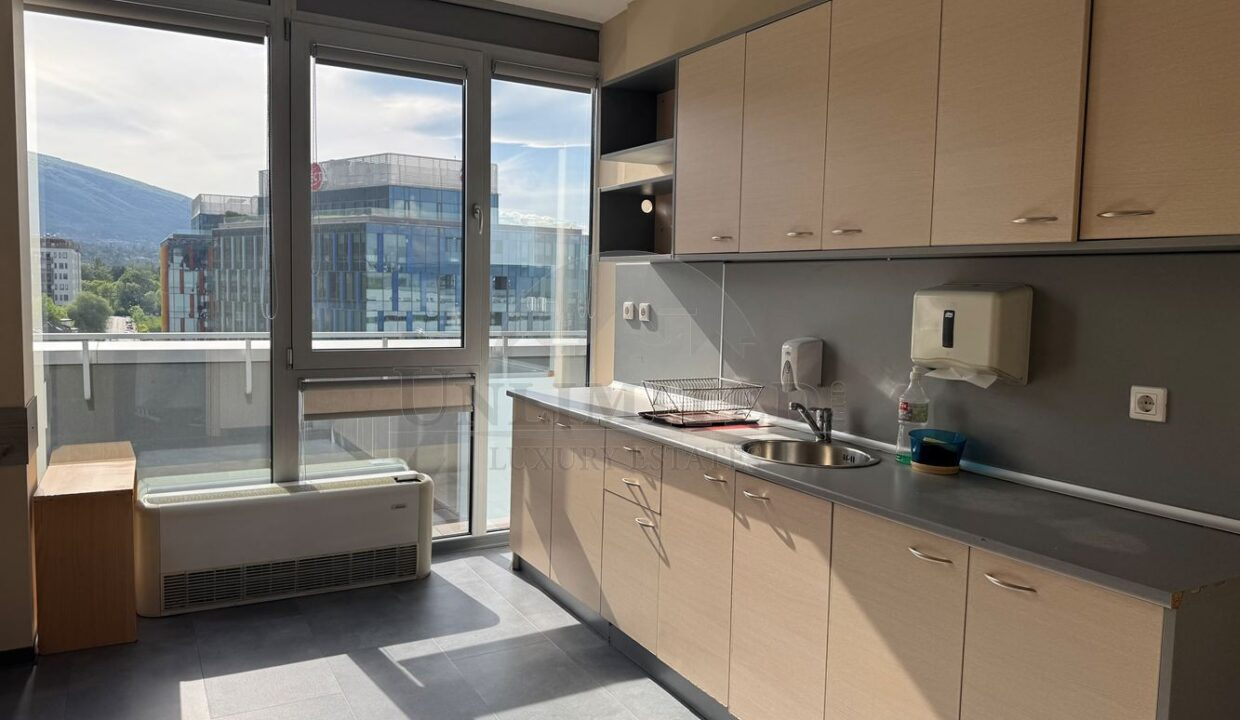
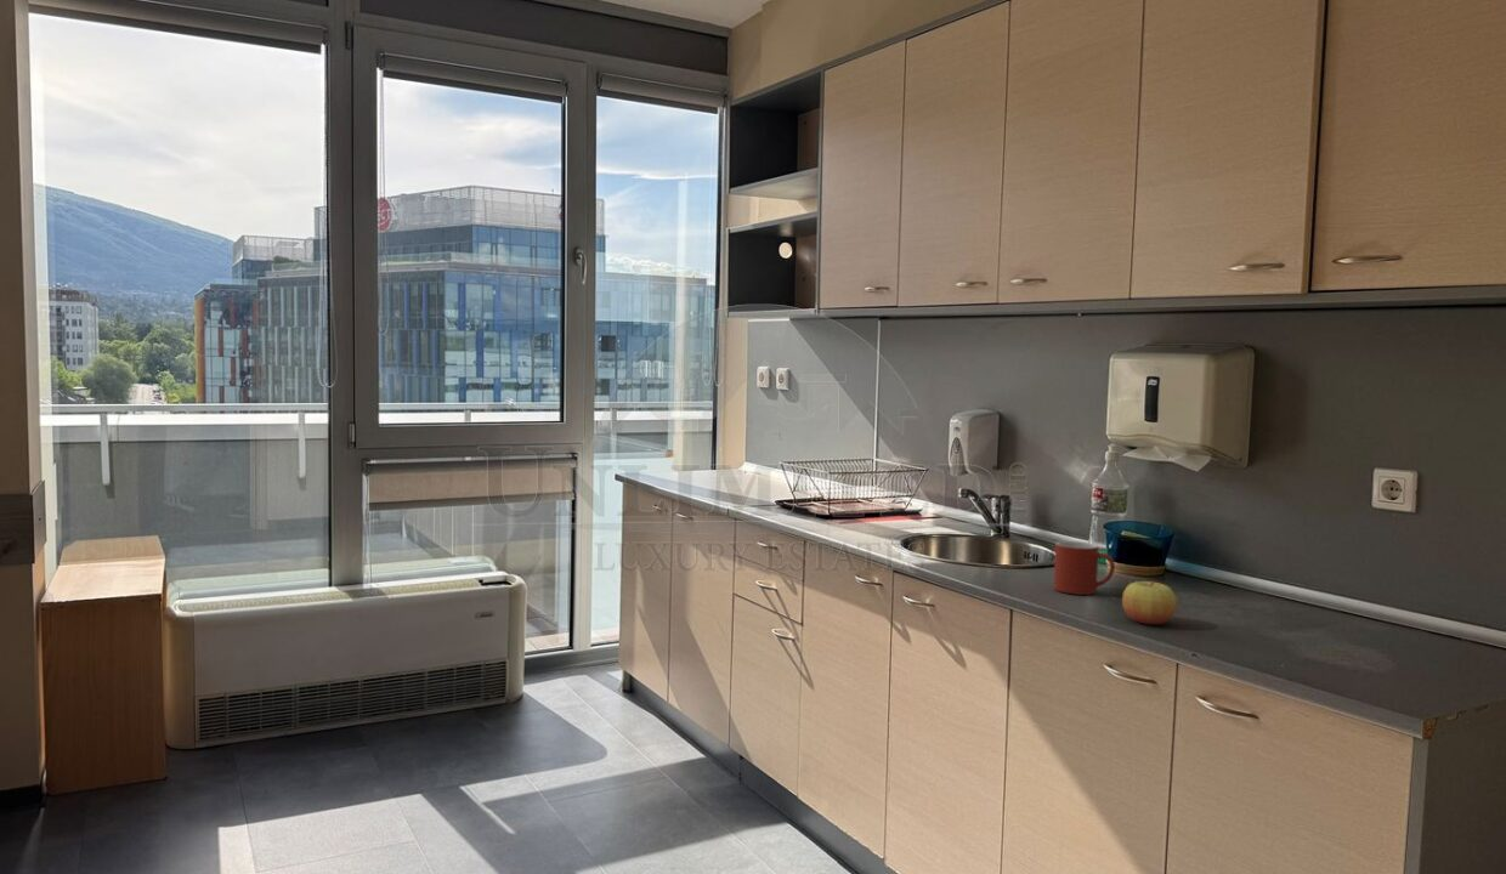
+ mug [1053,540,1116,596]
+ apple [1121,579,1178,625]
